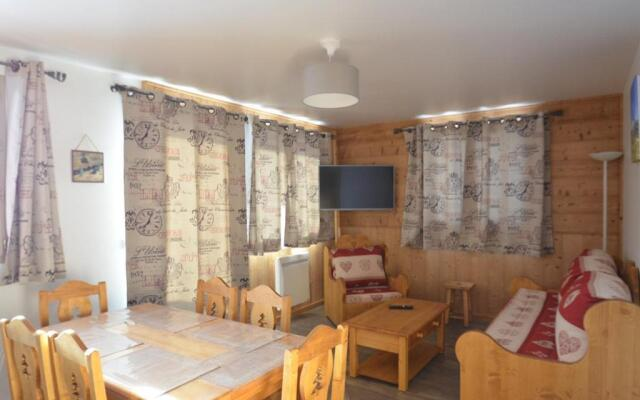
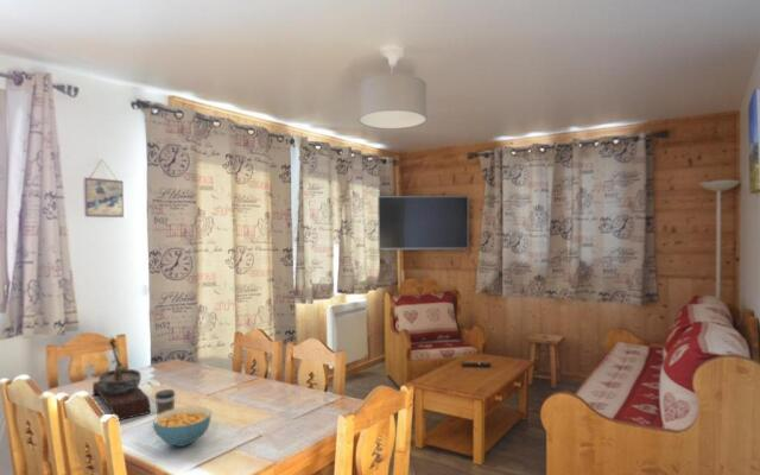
+ coffee cup [154,388,177,416]
+ cereal bowl [152,405,213,448]
+ bonsai tree [91,335,152,422]
